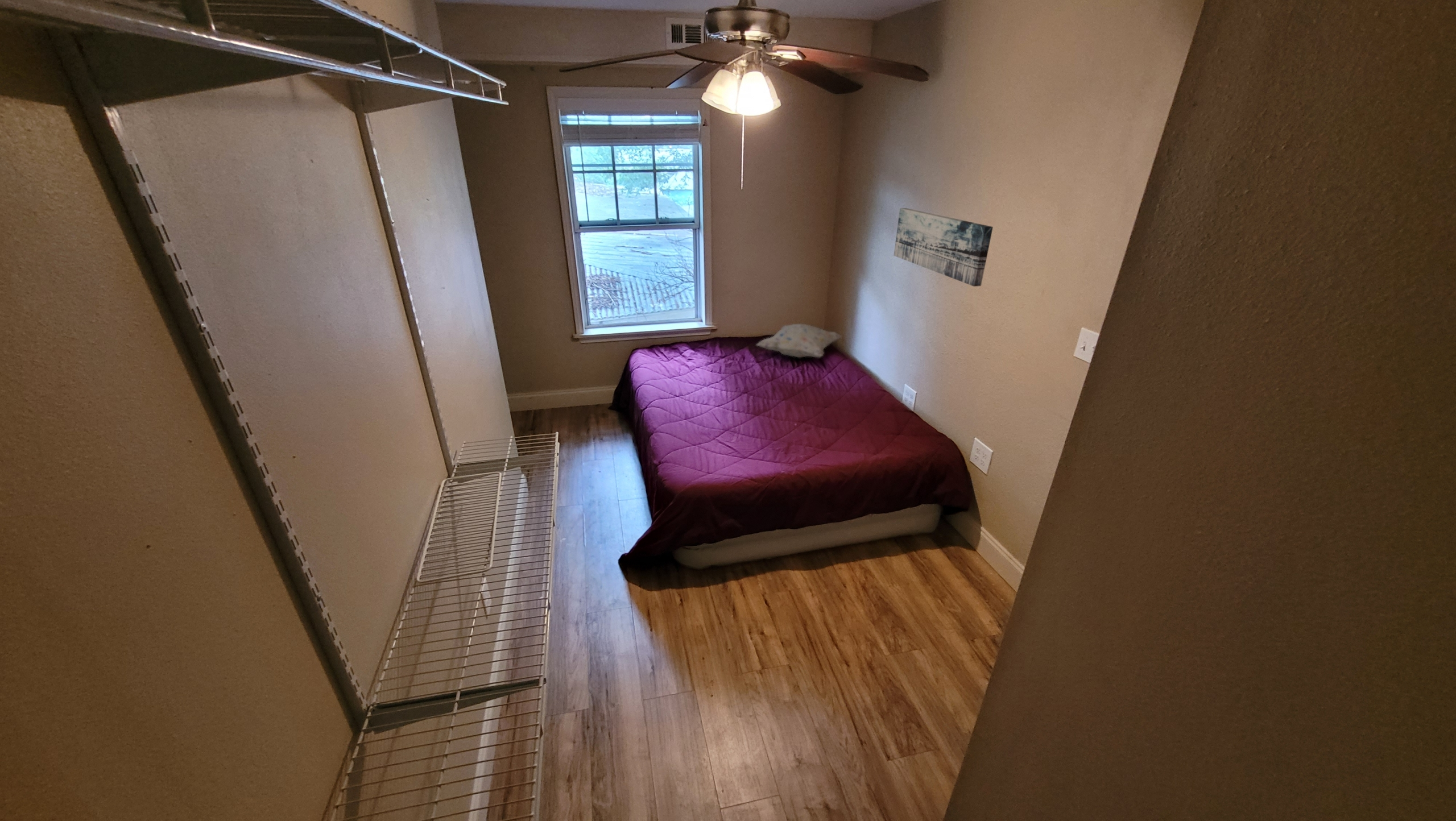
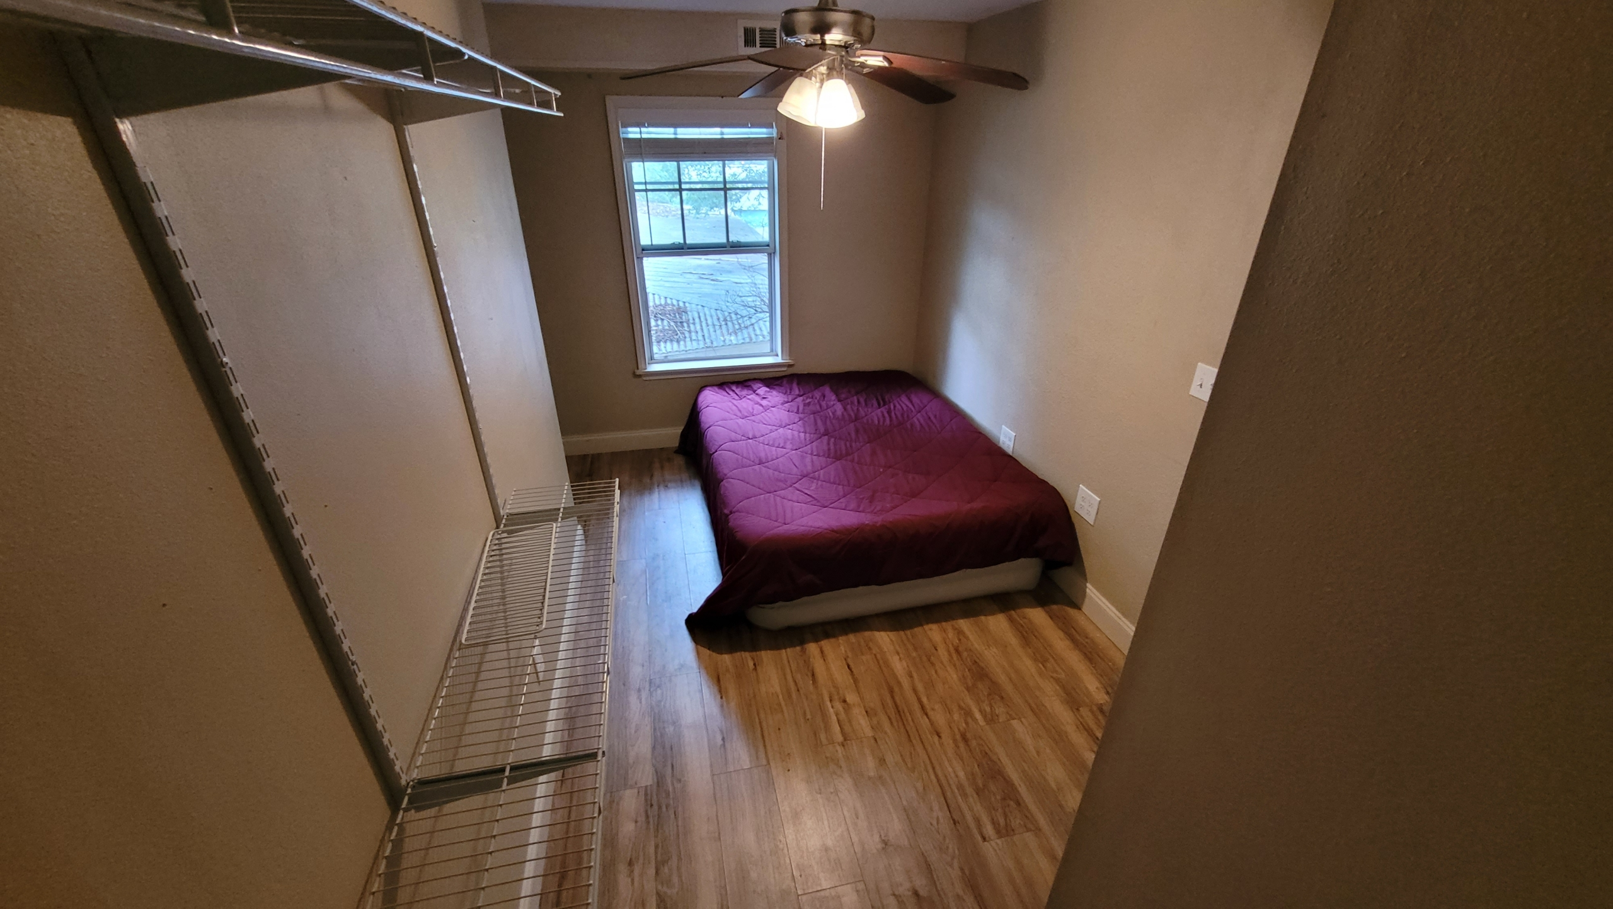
- decorative pillow [755,324,842,358]
- wall art [893,208,994,287]
